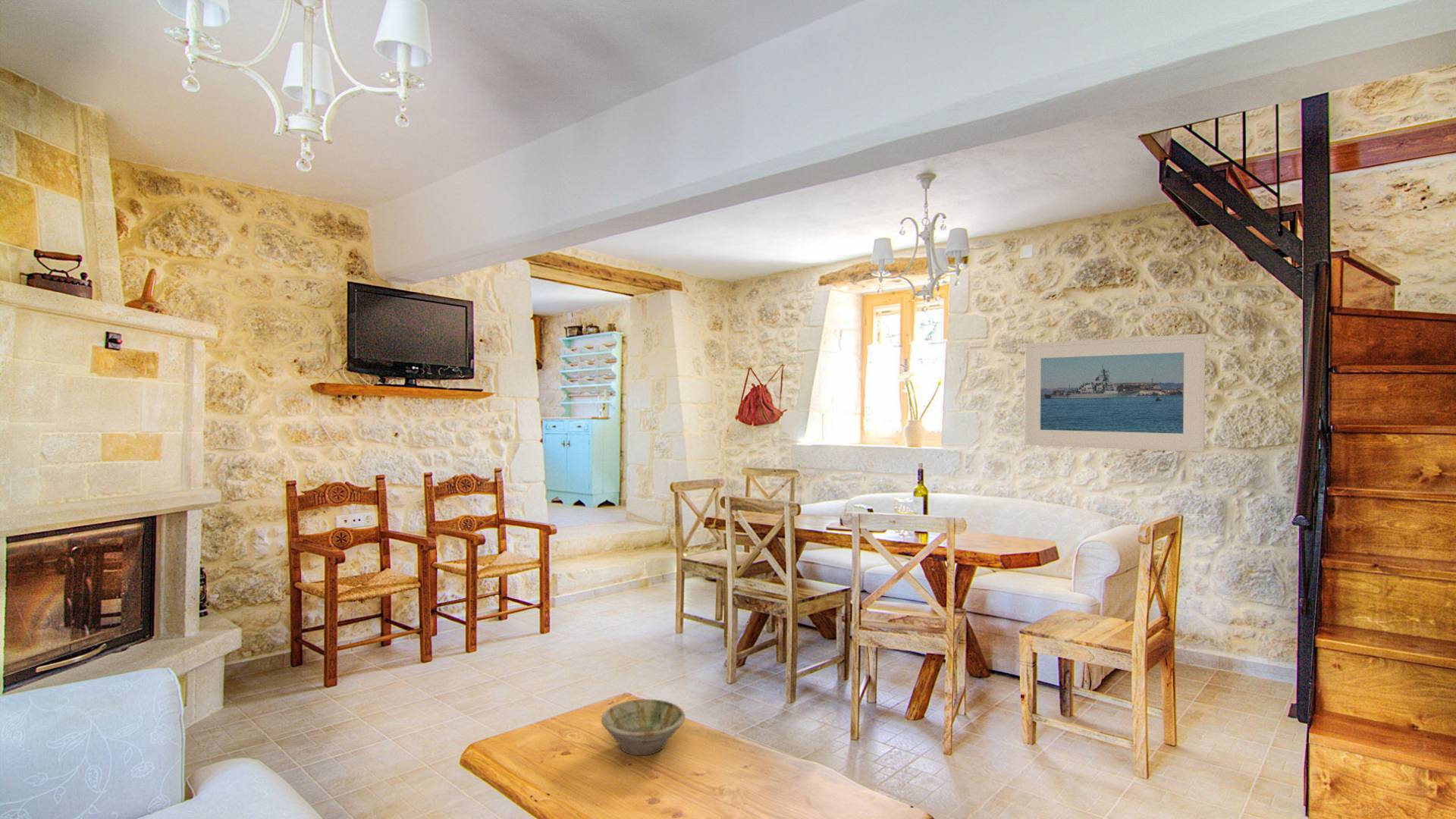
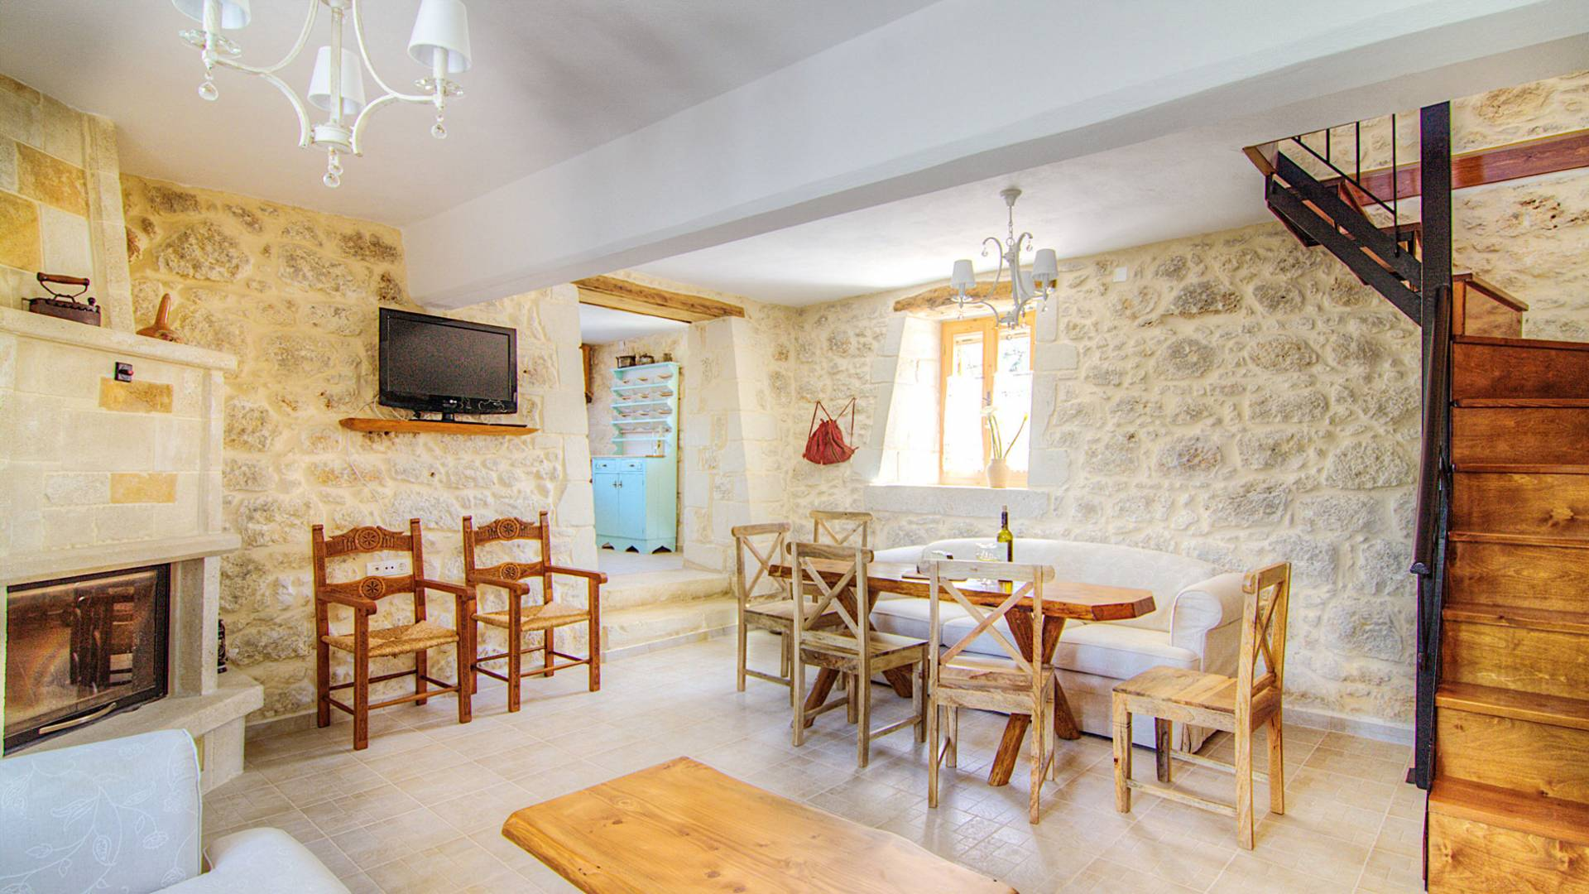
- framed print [1024,333,1207,453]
- bowl [601,698,686,756]
